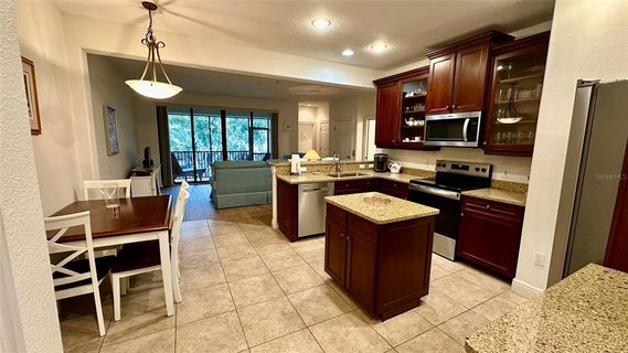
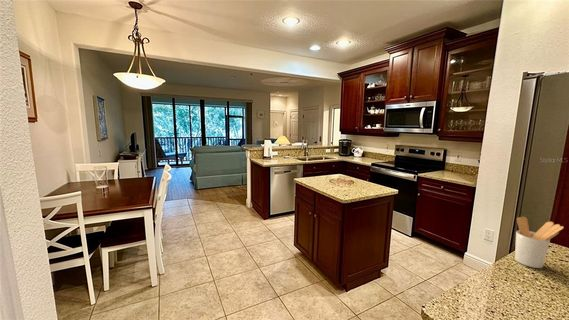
+ utensil holder [514,216,565,269]
